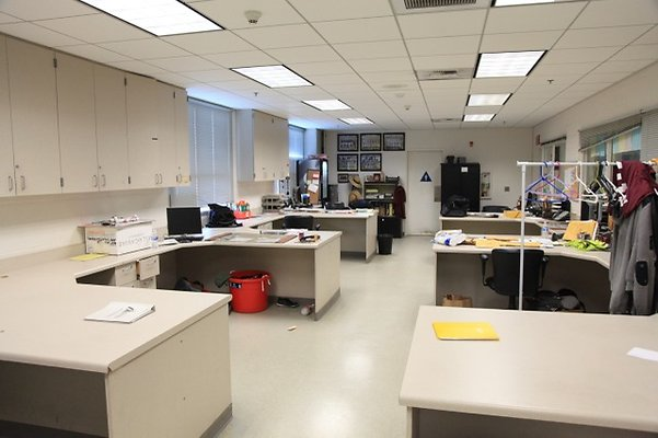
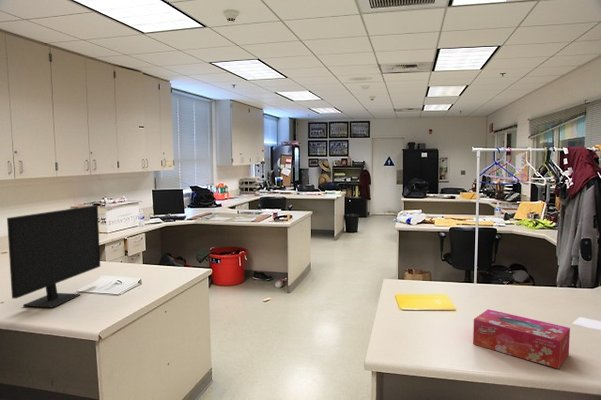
+ monitor [6,204,101,309]
+ tissue box [472,308,571,370]
